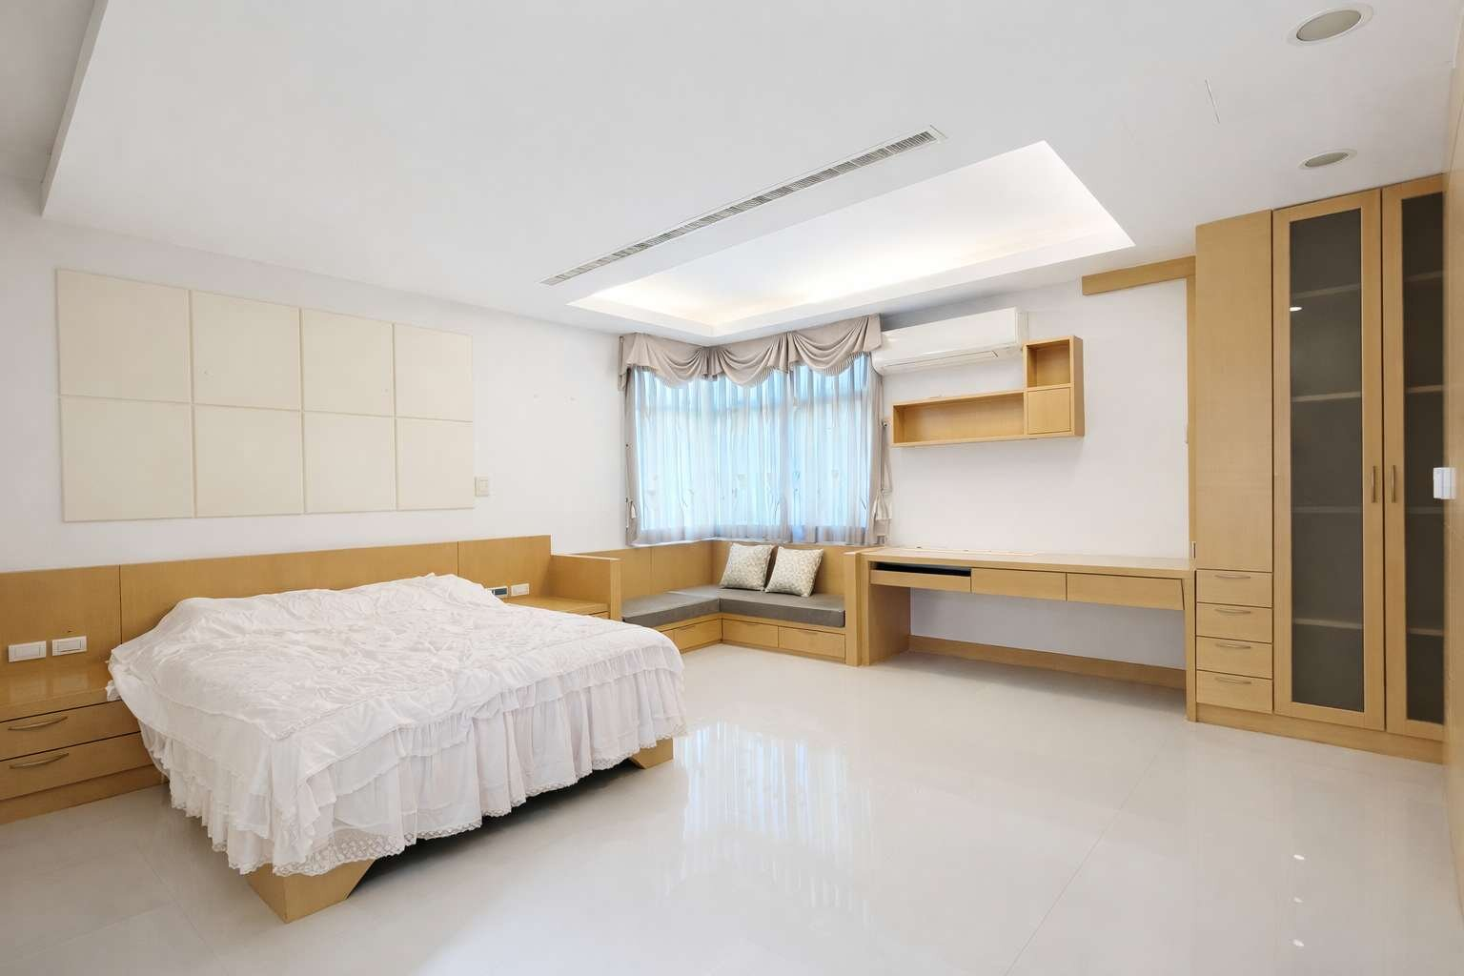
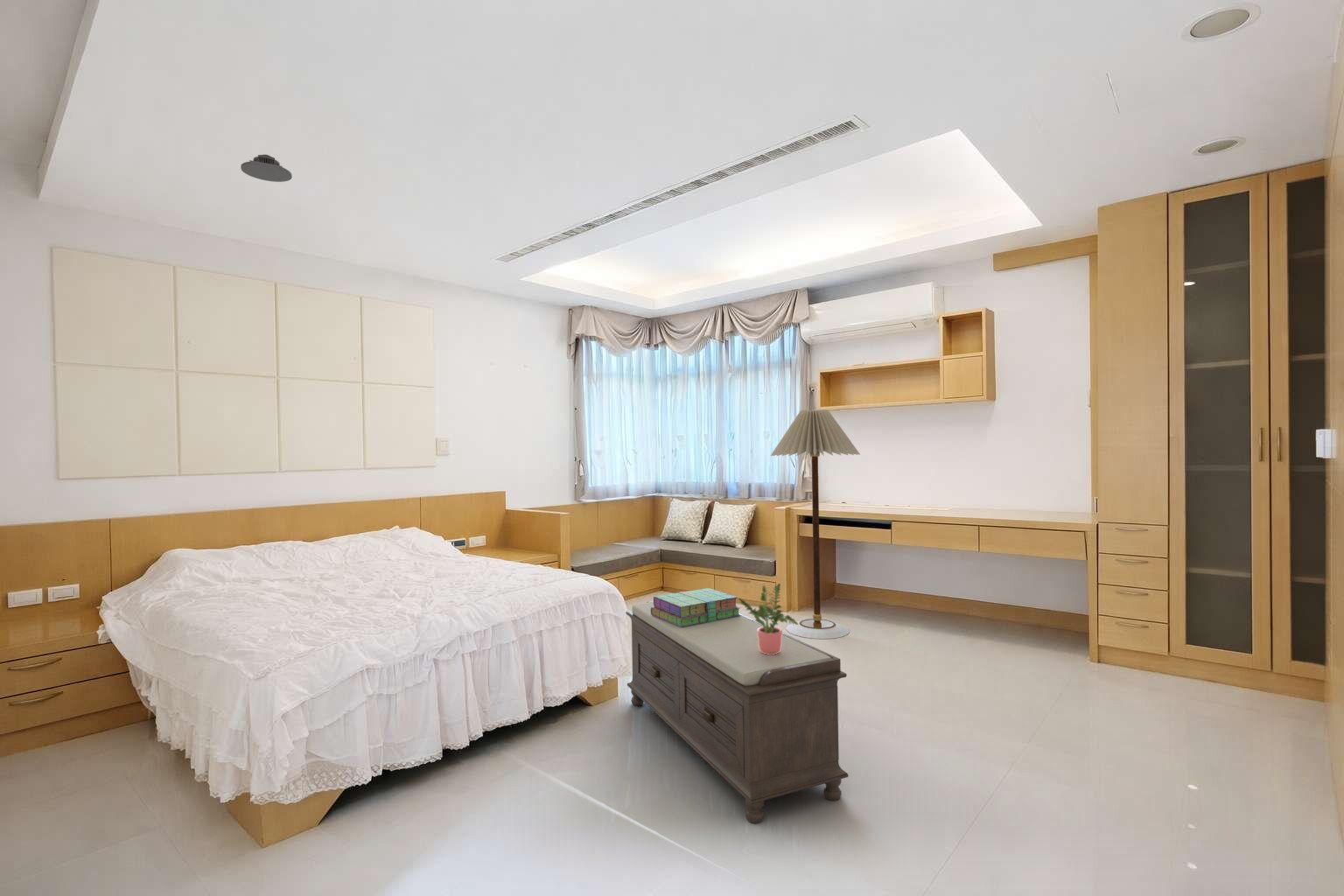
+ bench [625,600,850,824]
+ stack of books [651,587,741,627]
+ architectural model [240,154,293,183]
+ floor lamp [770,409,861,640]
+ potted plant [738,583,798,655]
